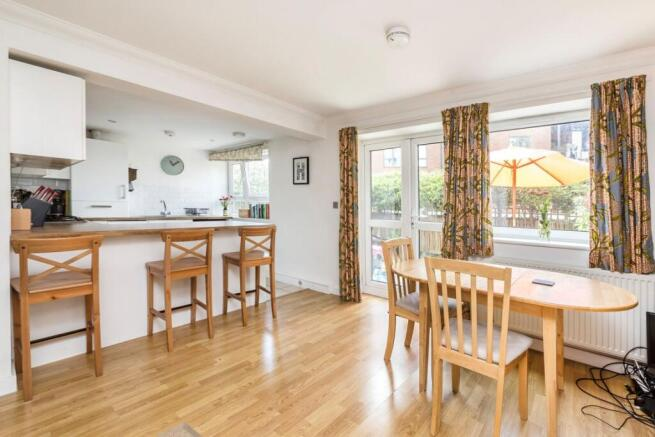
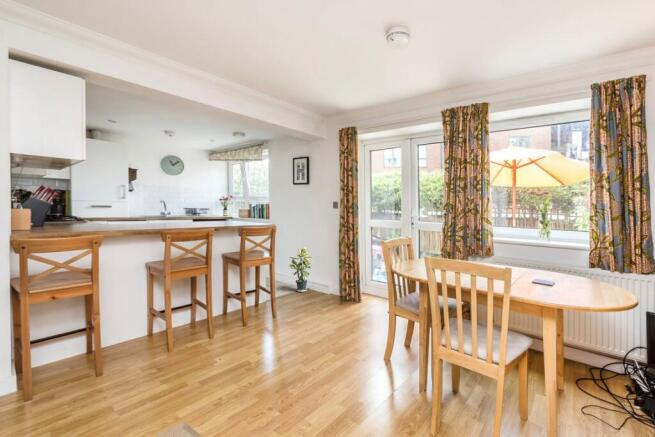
+ potted plant [288,246,314,293]
